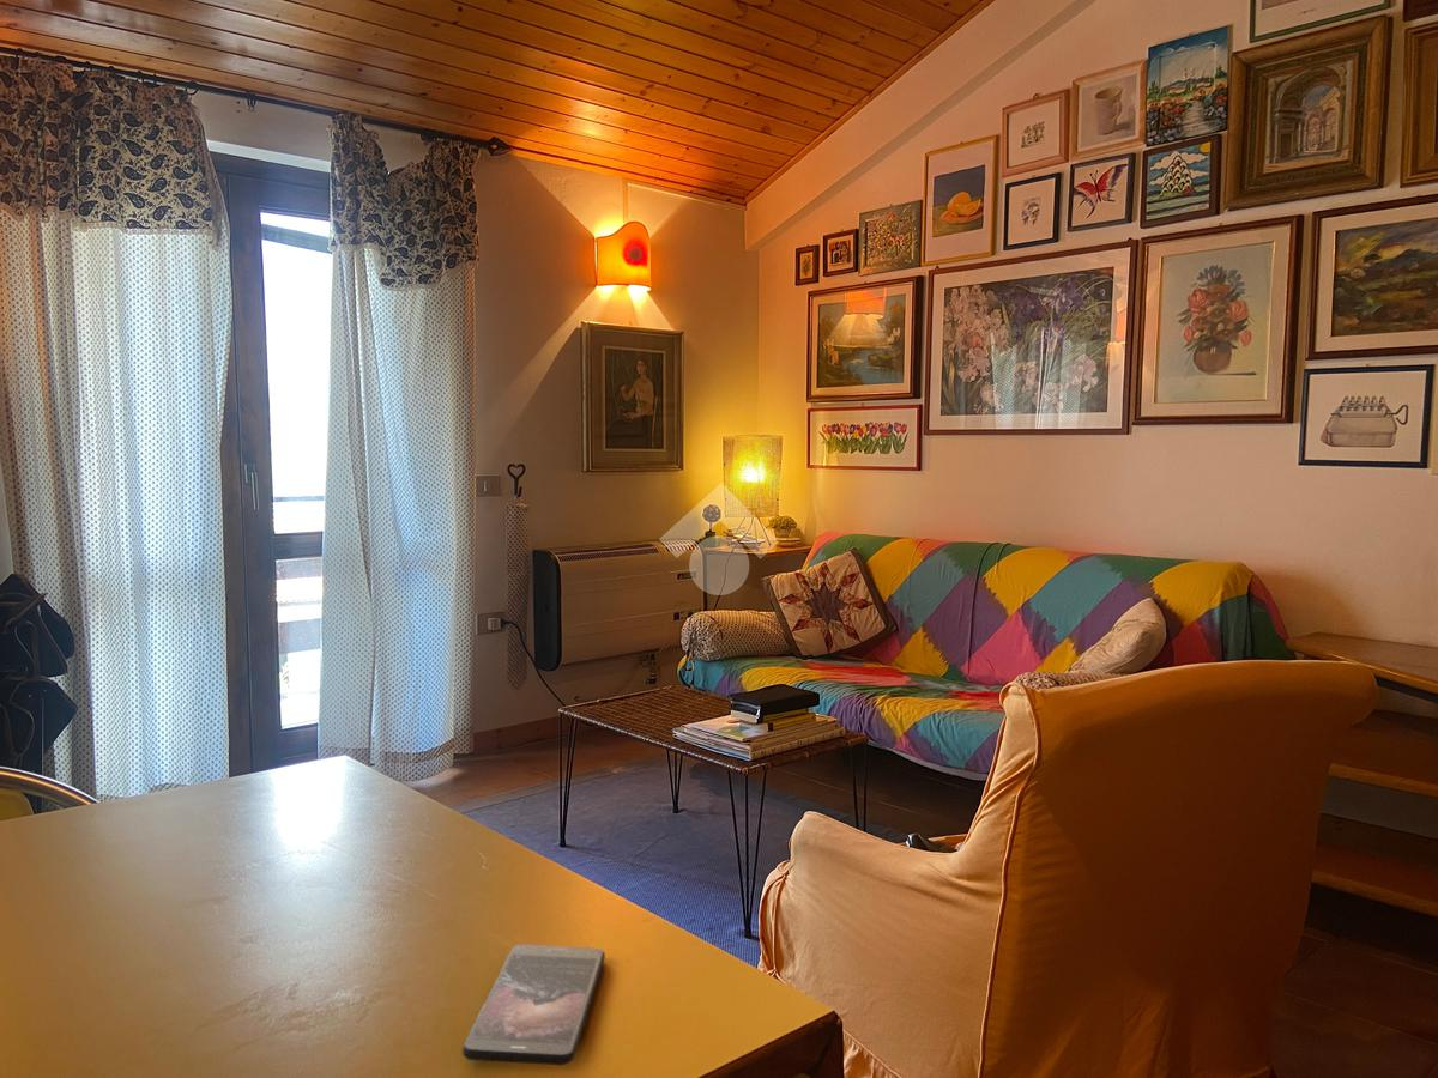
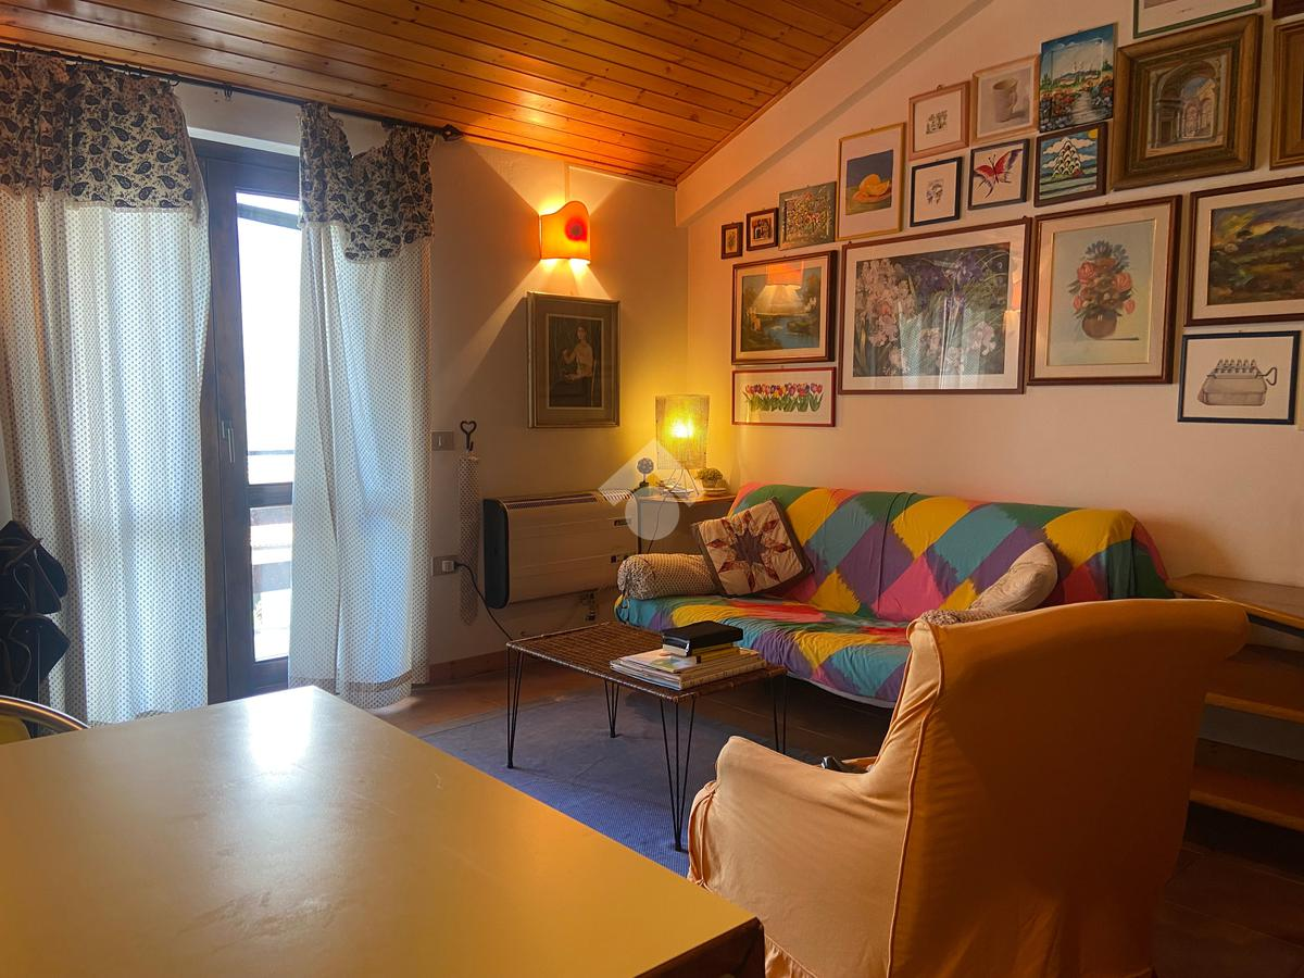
- smartphone [461,943,606,1066]
